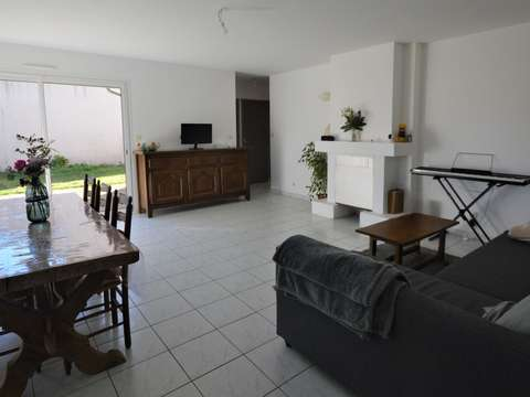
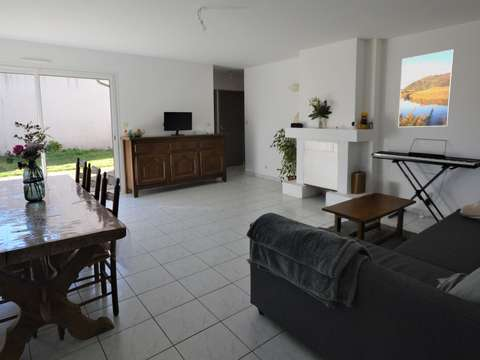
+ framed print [397,49,455,128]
